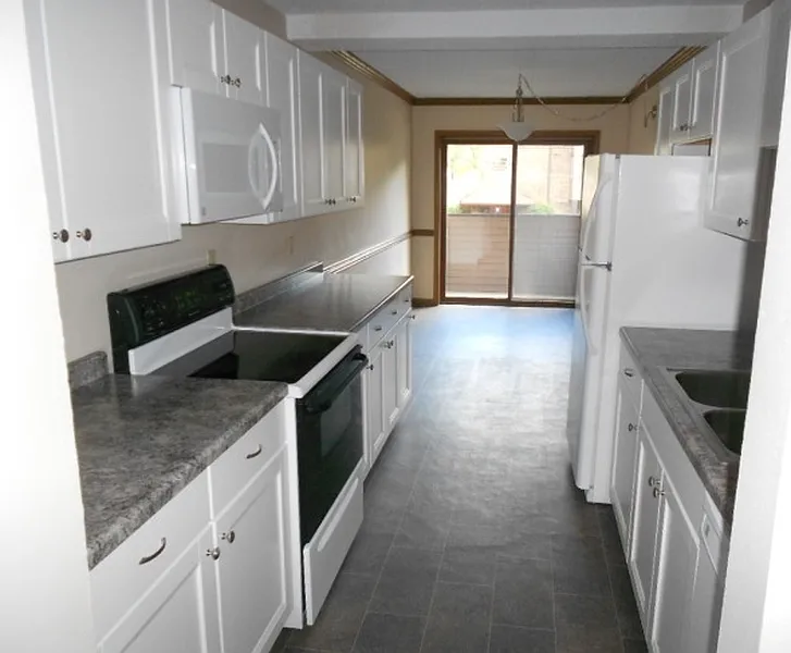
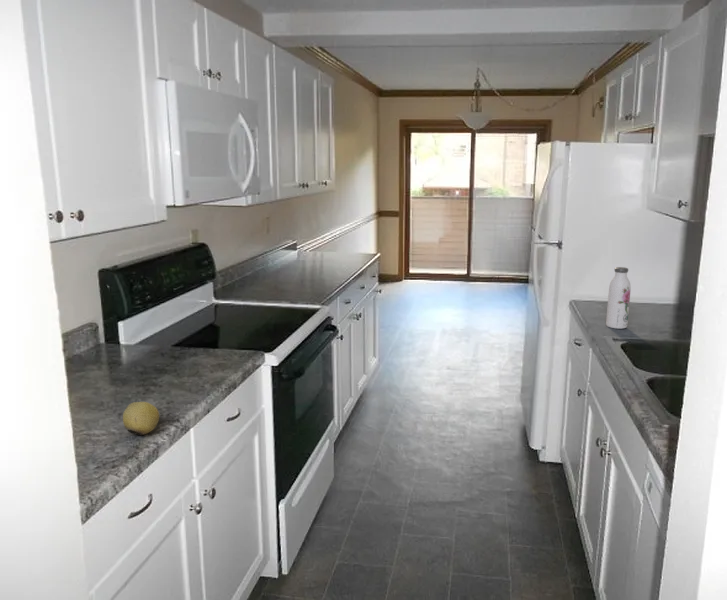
+ fruit [122,401,160,436]
+ water bottle [605,266,632,330]
